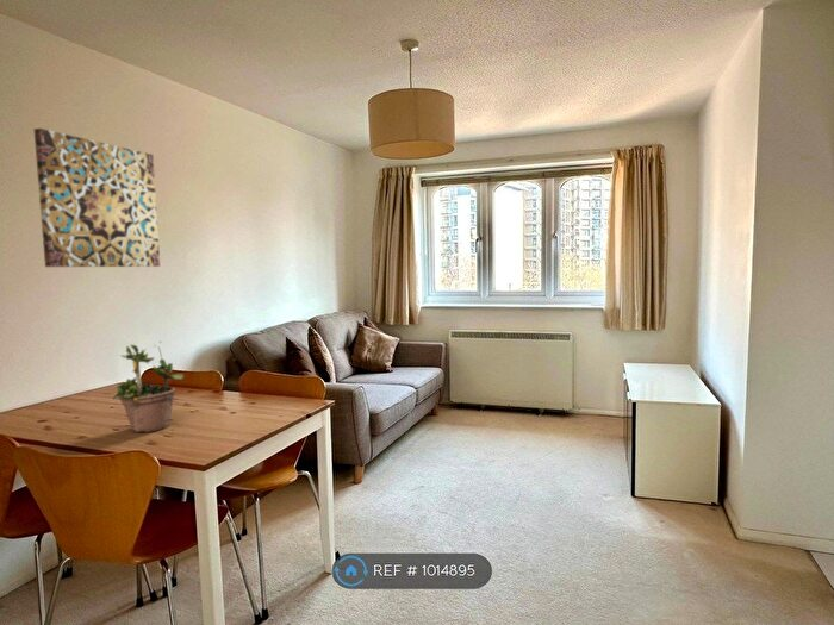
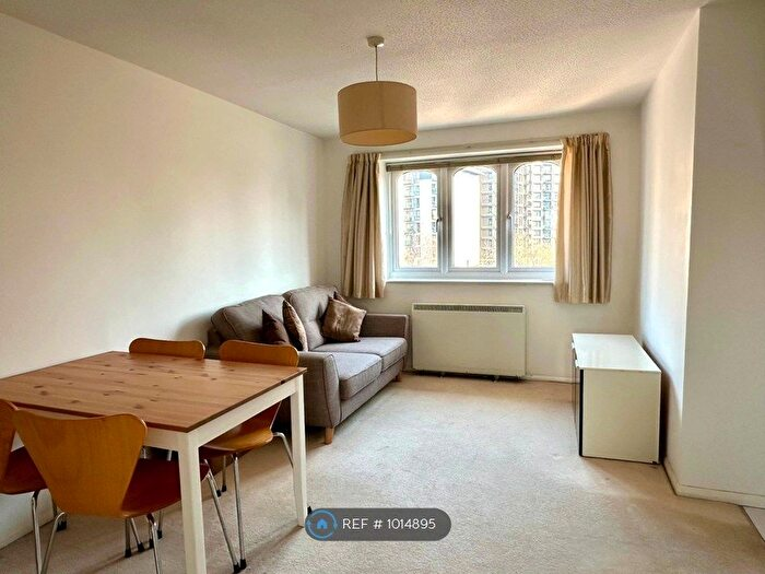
- wall art [33,127,161,268]
- potted plant [112,336,186,433]
